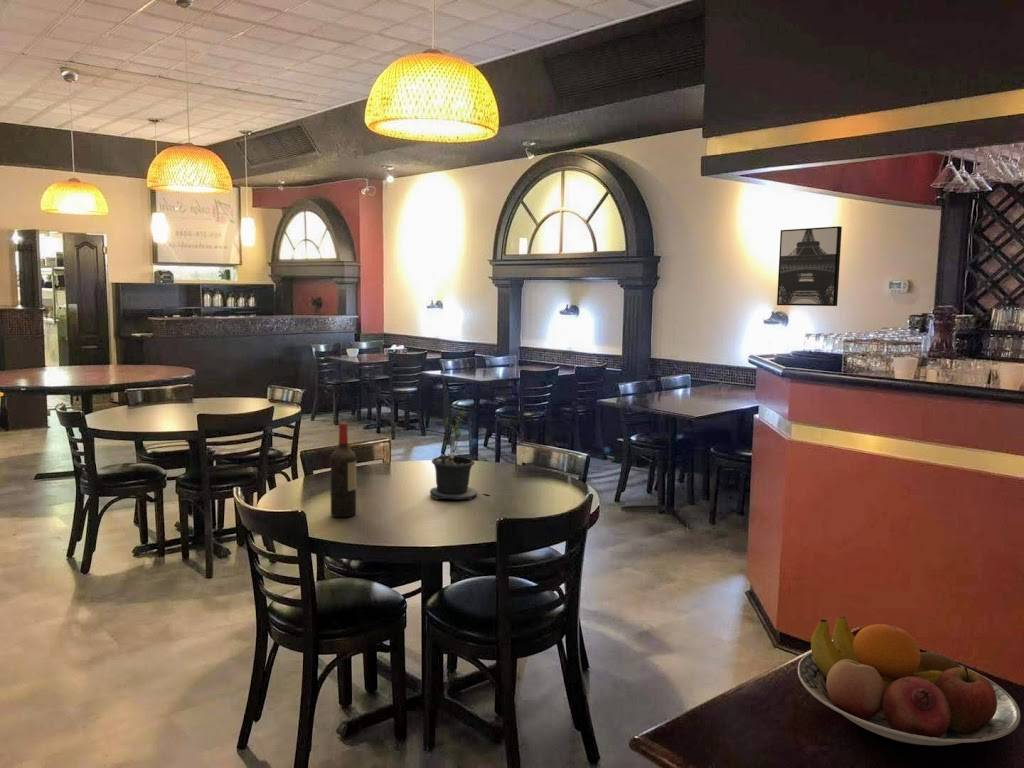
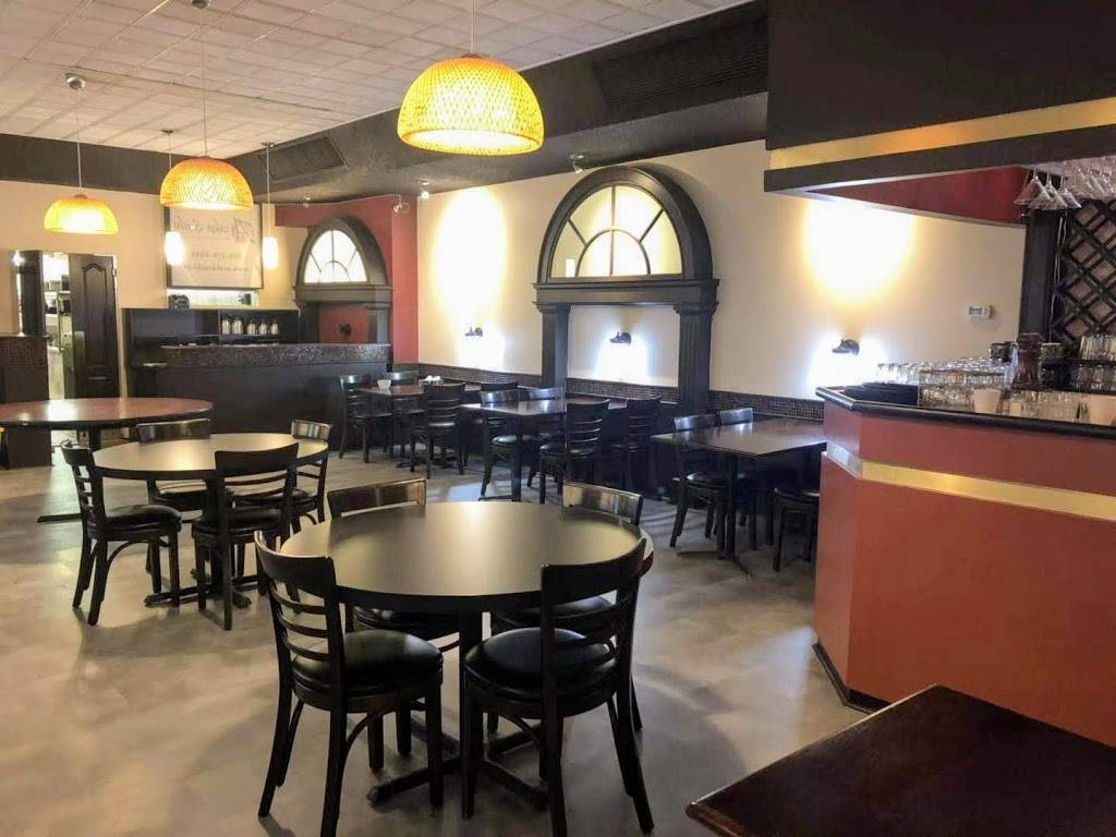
- wall art [776,225,843,307]
- fruit bowl [797,615,1021,747]
- wine bottle [330,422,357,518]
- potted plant [428,410,492,501]
